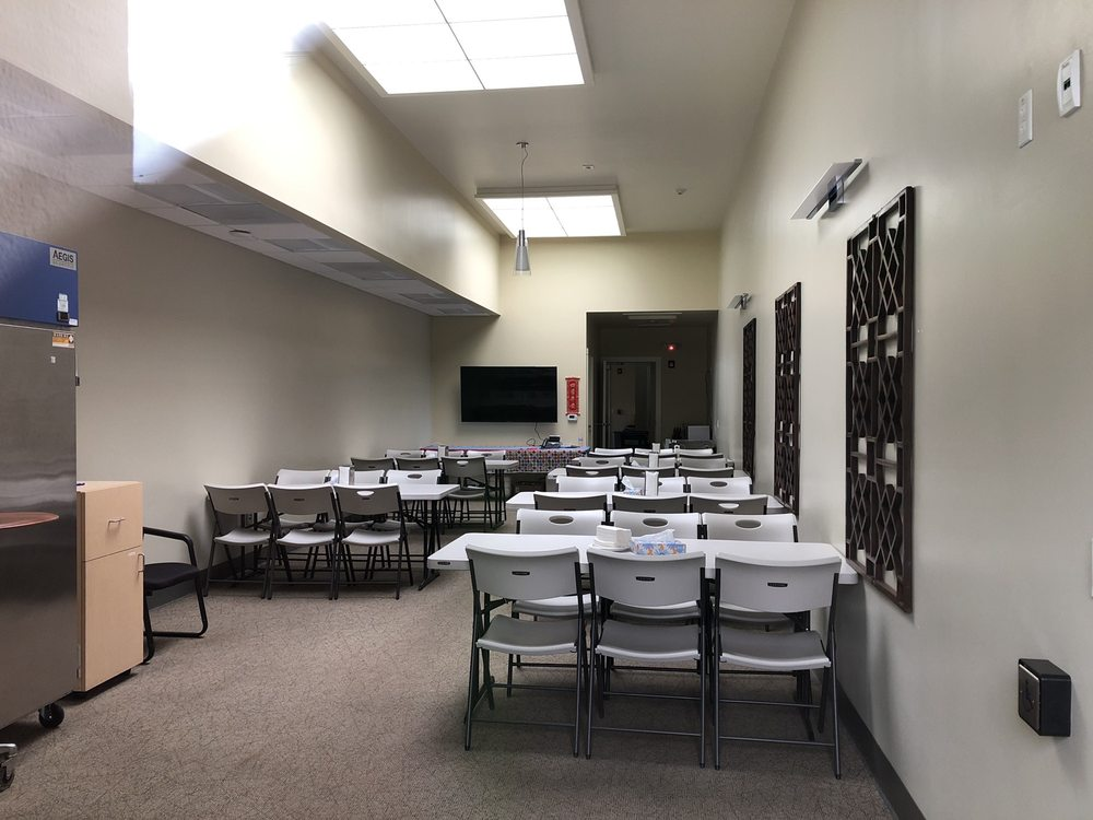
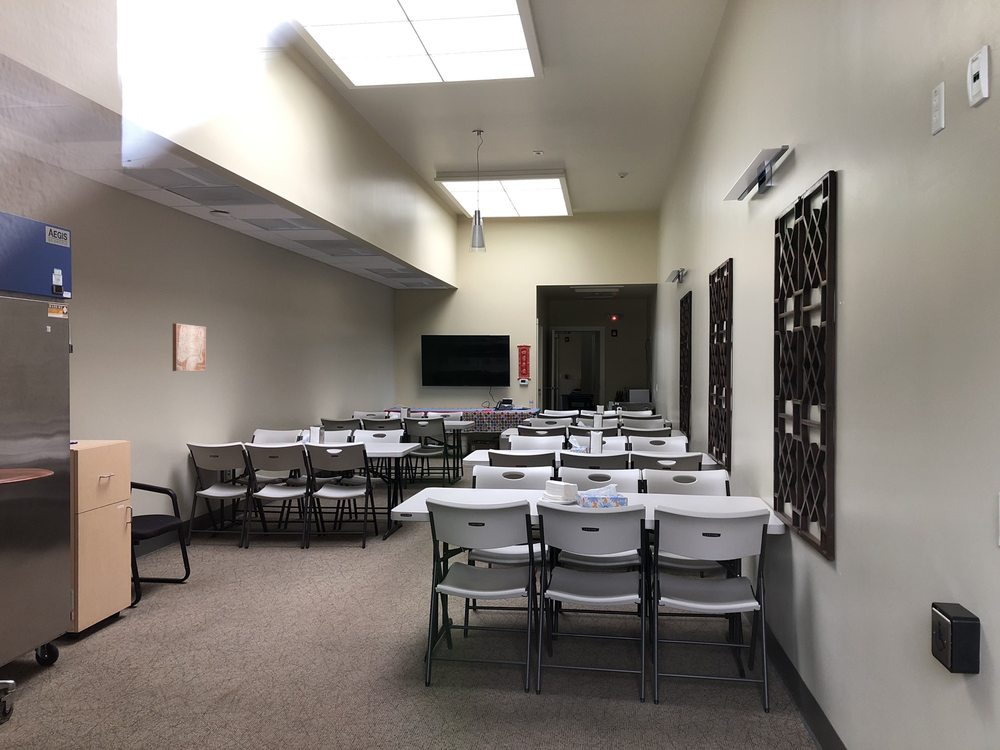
+ wall art [172,322,207,372]
